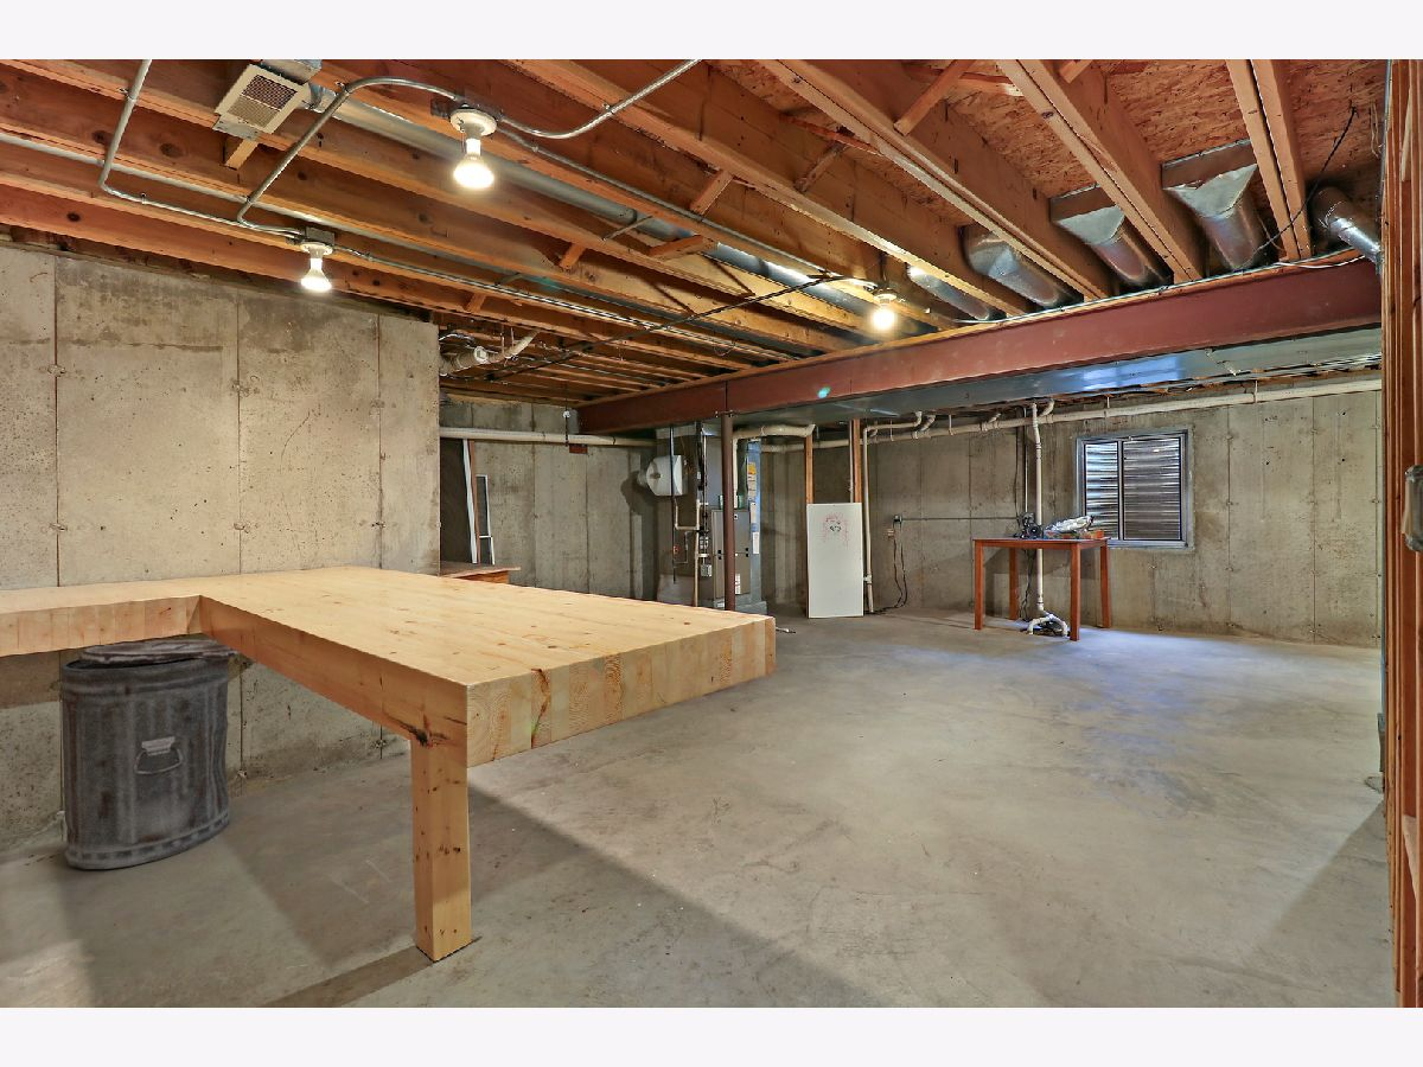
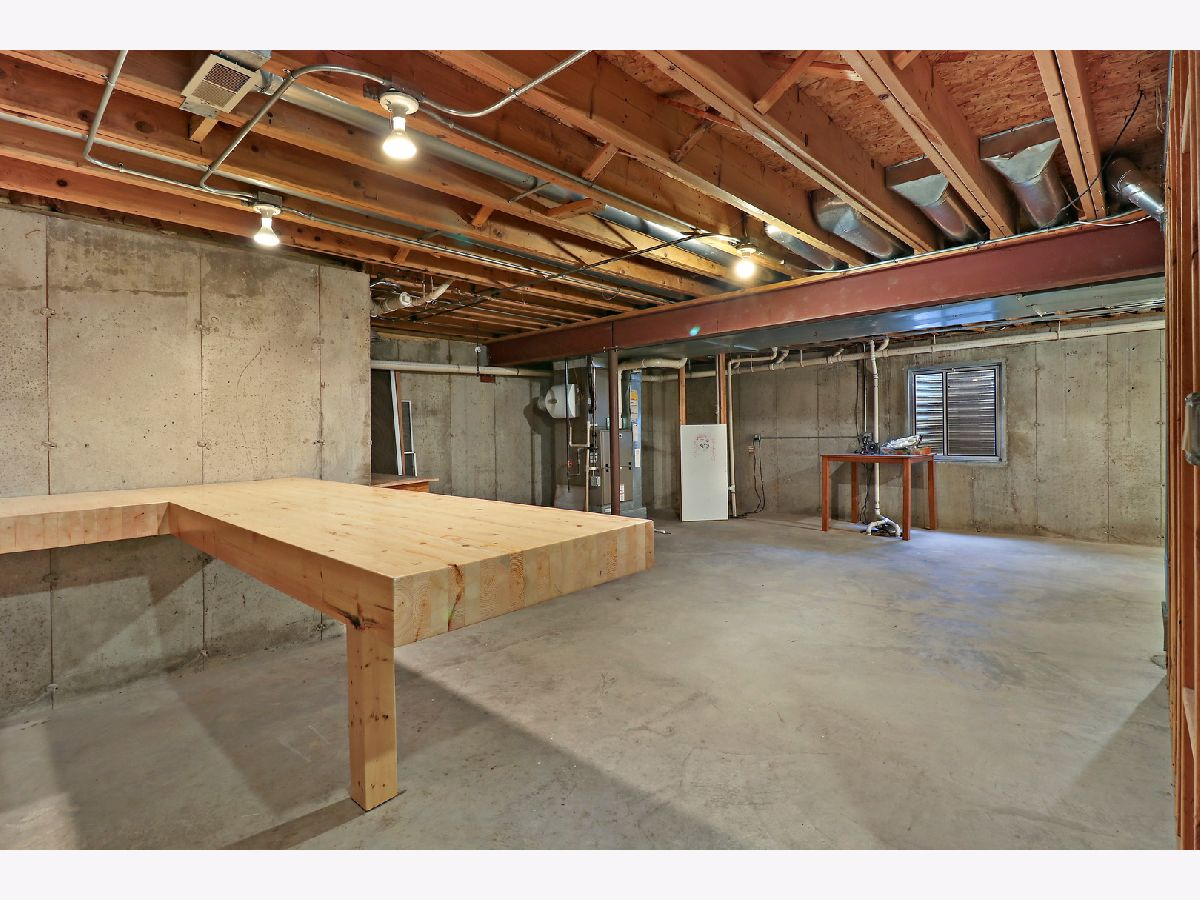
- trash can lid [59,639,243,870]
